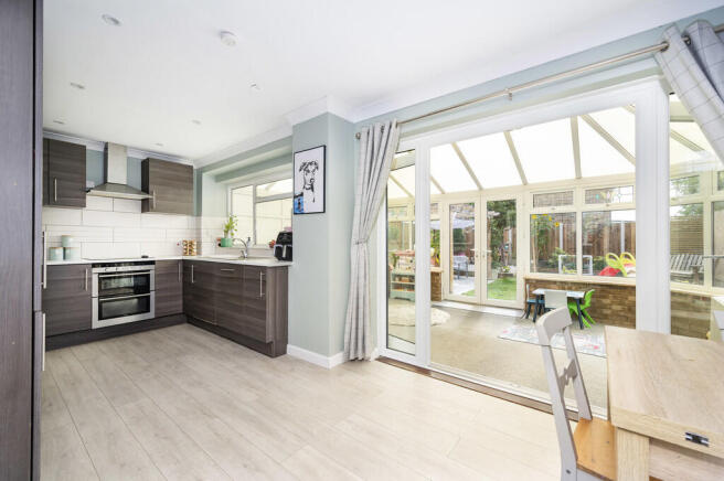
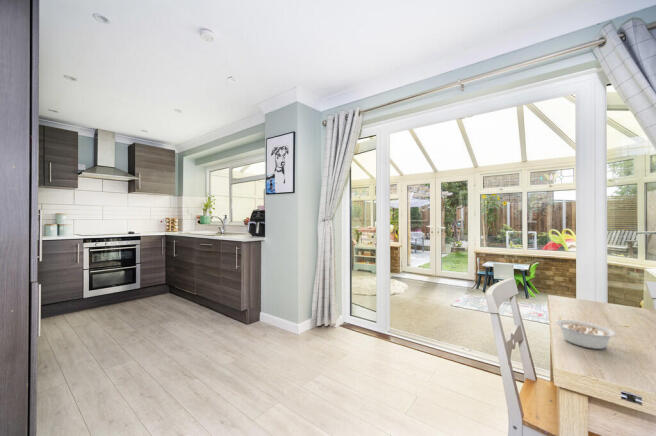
+ legume [555,319,616,350]
